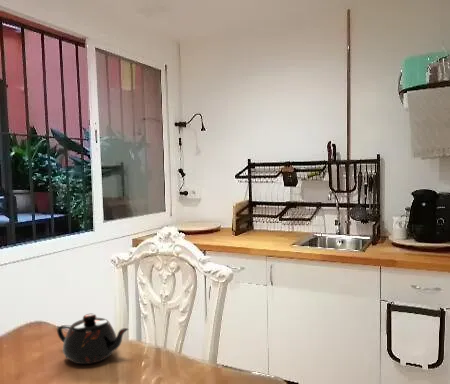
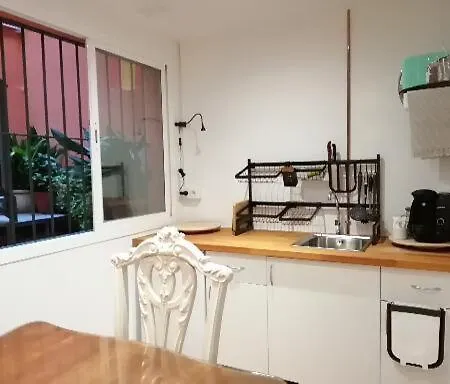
- teapot [56,313,130,365]
